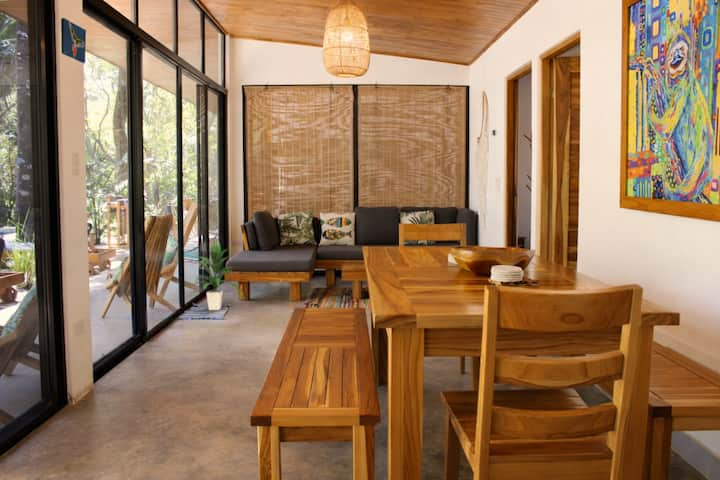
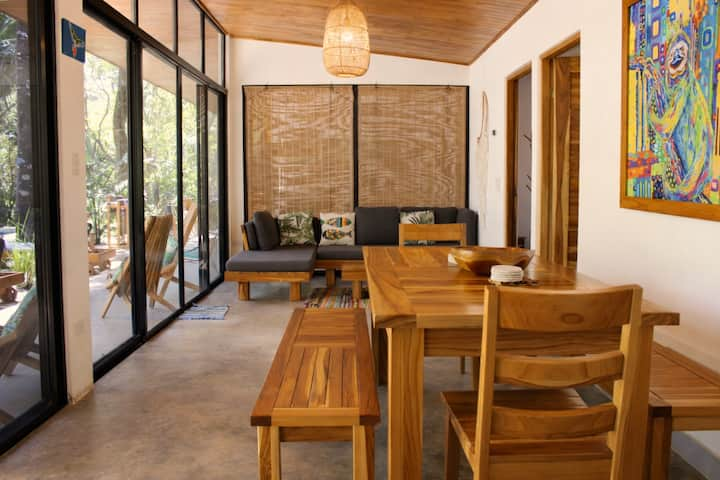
- indoor plant [189,241,244,311]
